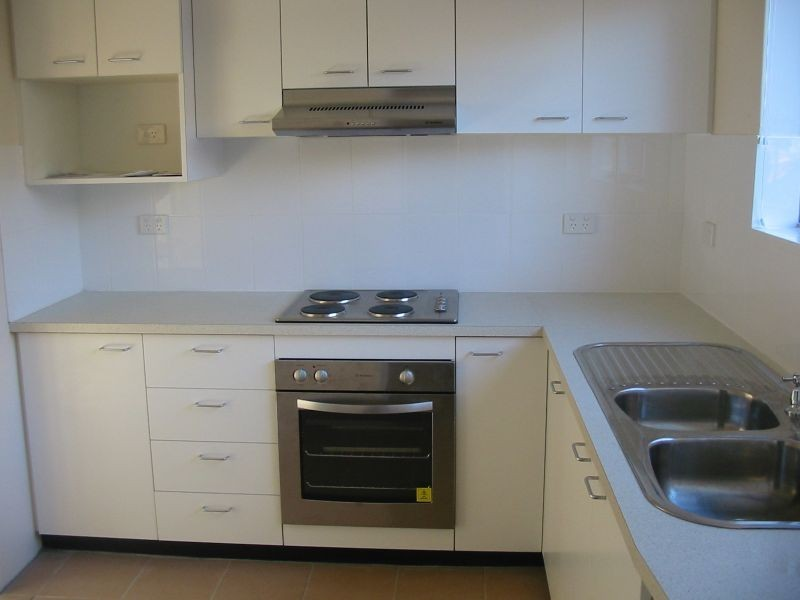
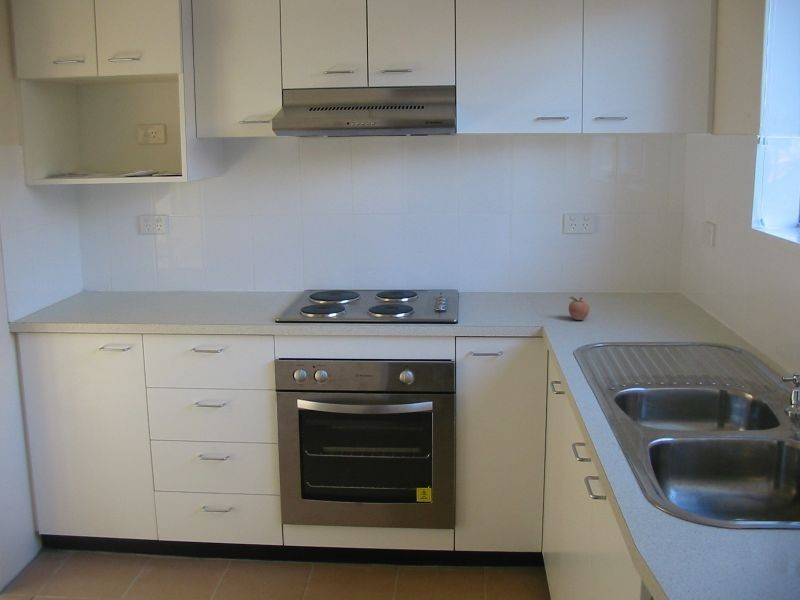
+ fruit [568,296,590,321]
